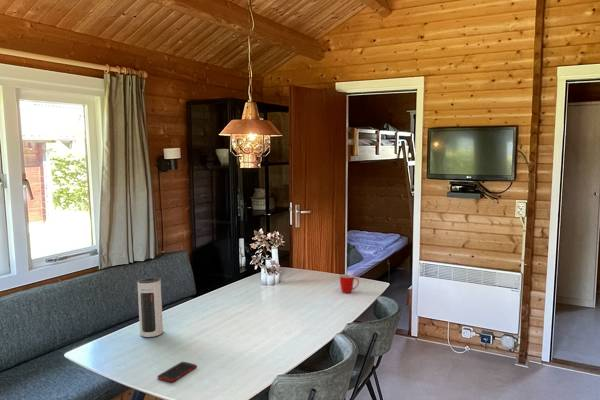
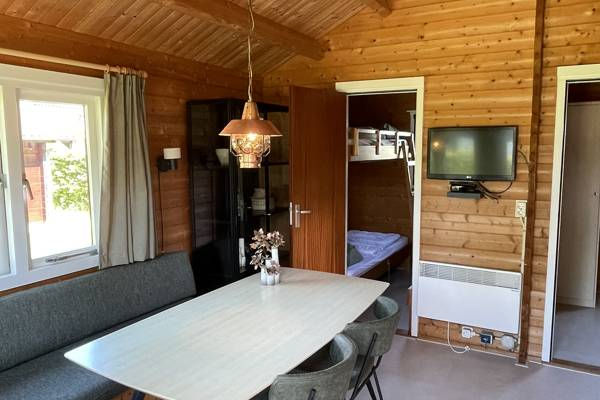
- speaker [137,276,164,338]
- cell phone [156,361,198,383]
- mug [339,273,360,294]
